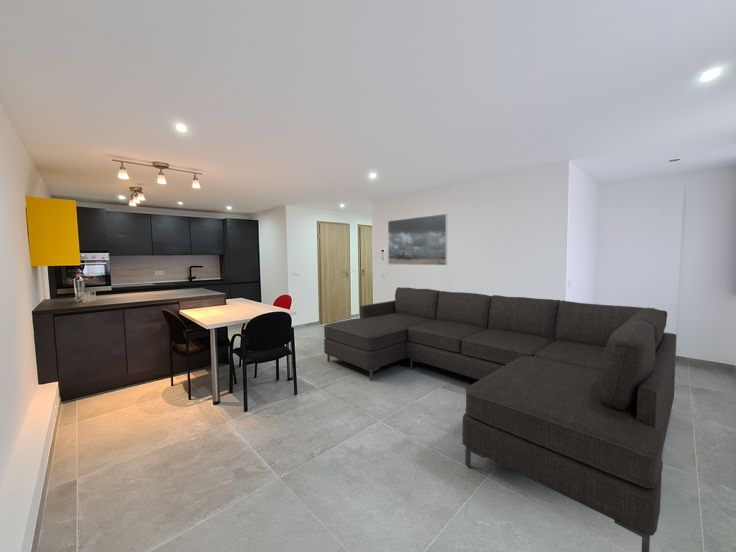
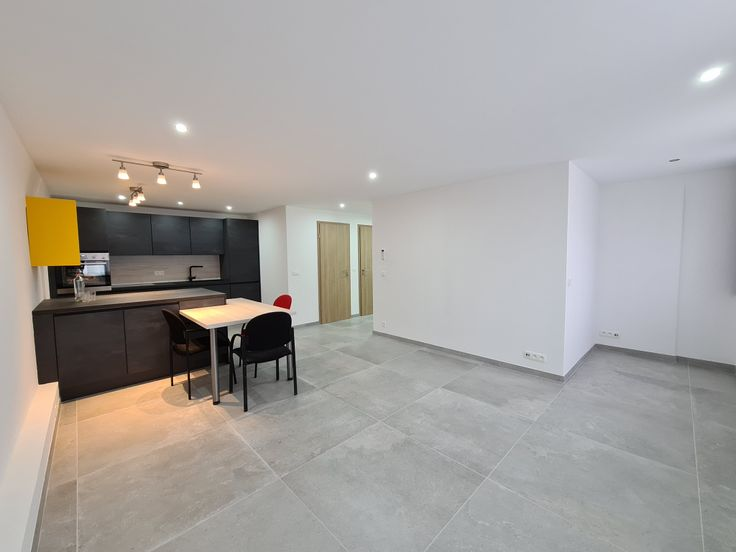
- sofa [323,286,678,552]
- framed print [387,213,448,266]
